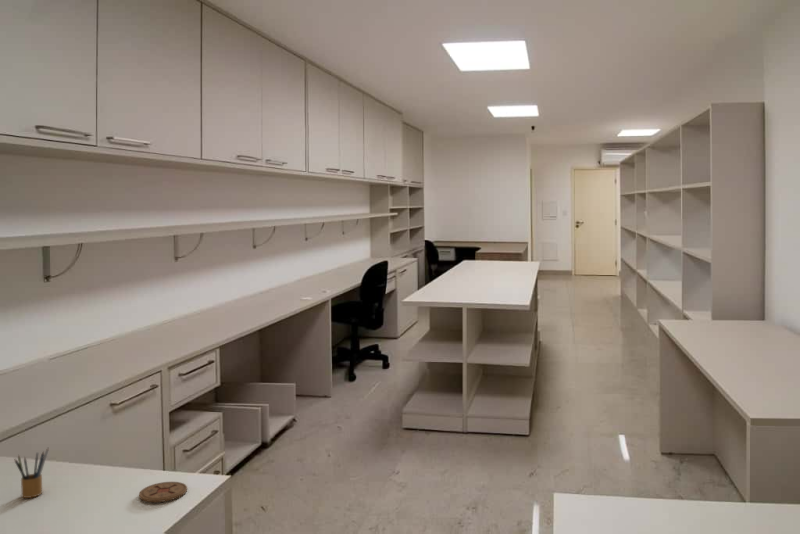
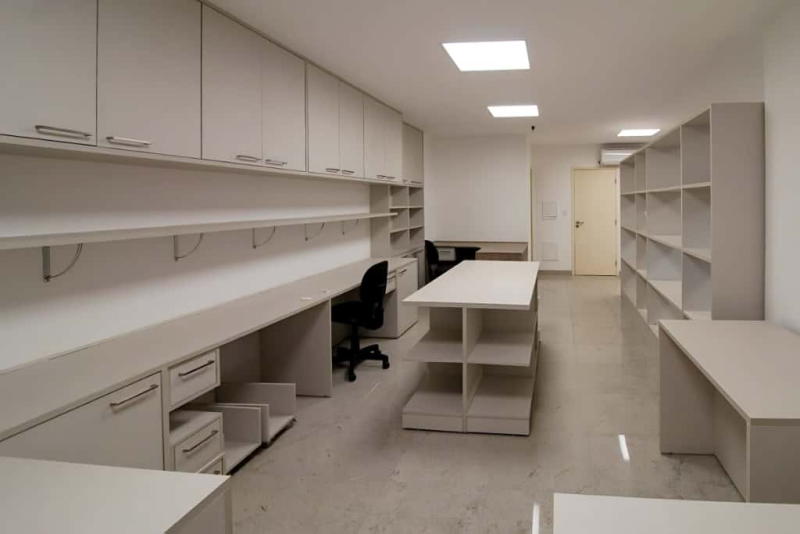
- coaster [138,481,188,503]
- pencil box [13,447,49,499]
